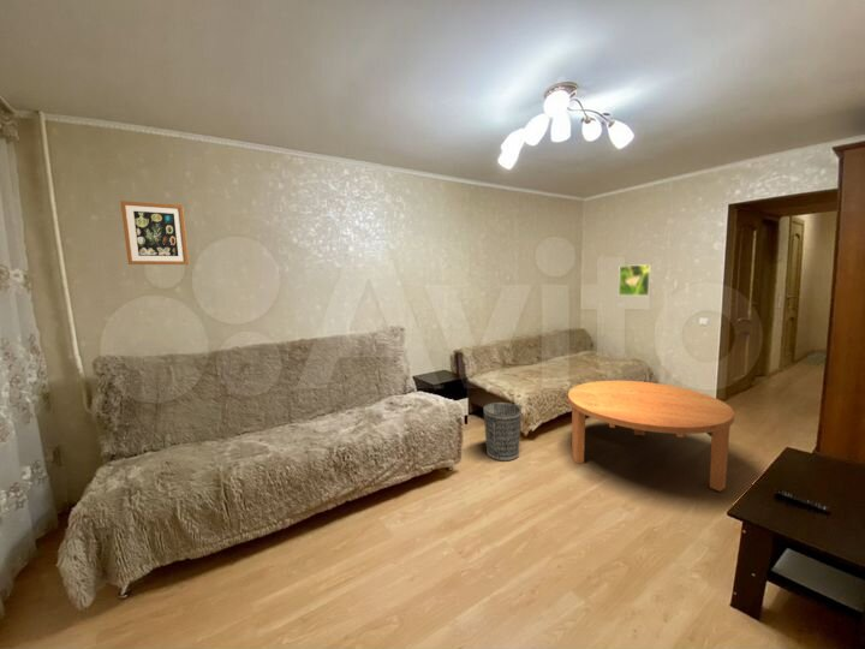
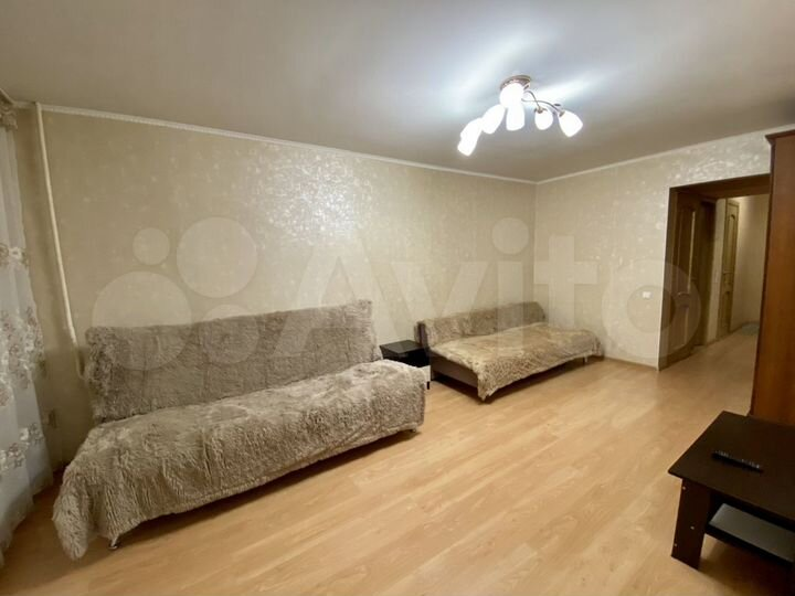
- coffee table [567,380,735,493]
- wastebasket [483,401,523,462]
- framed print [618,263,652,297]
- wall art [120,200,190,266]
